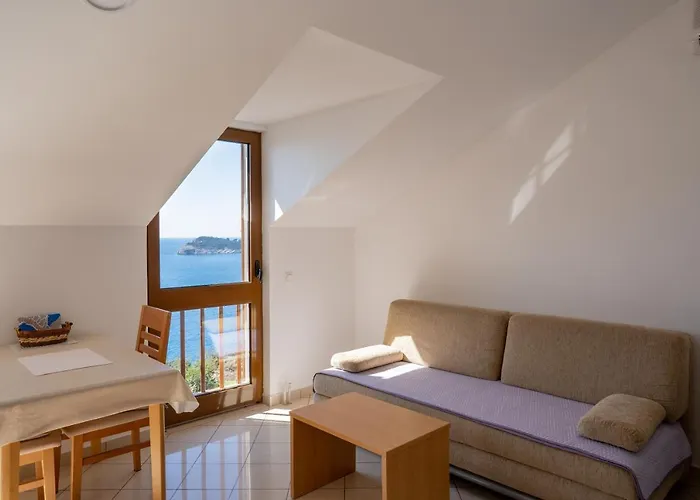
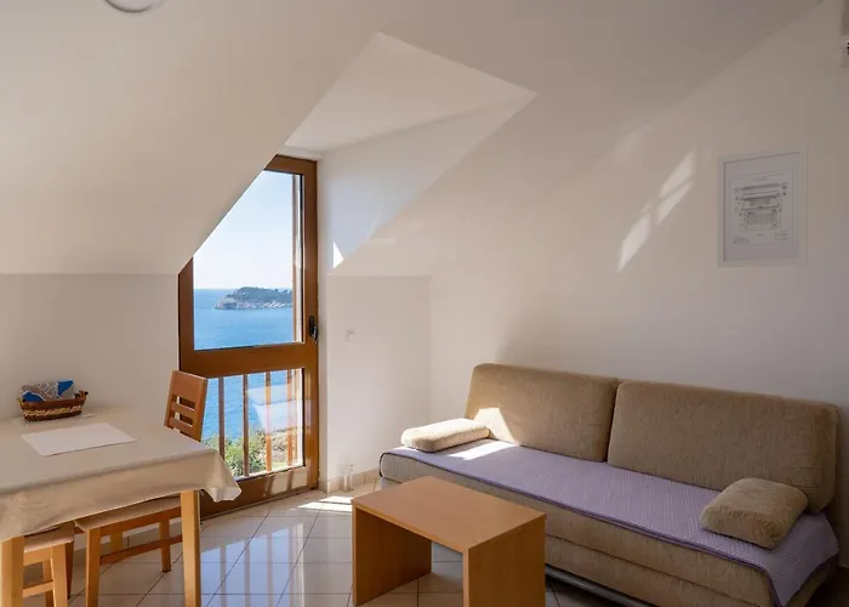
+ wall art [716,143,809,268]
